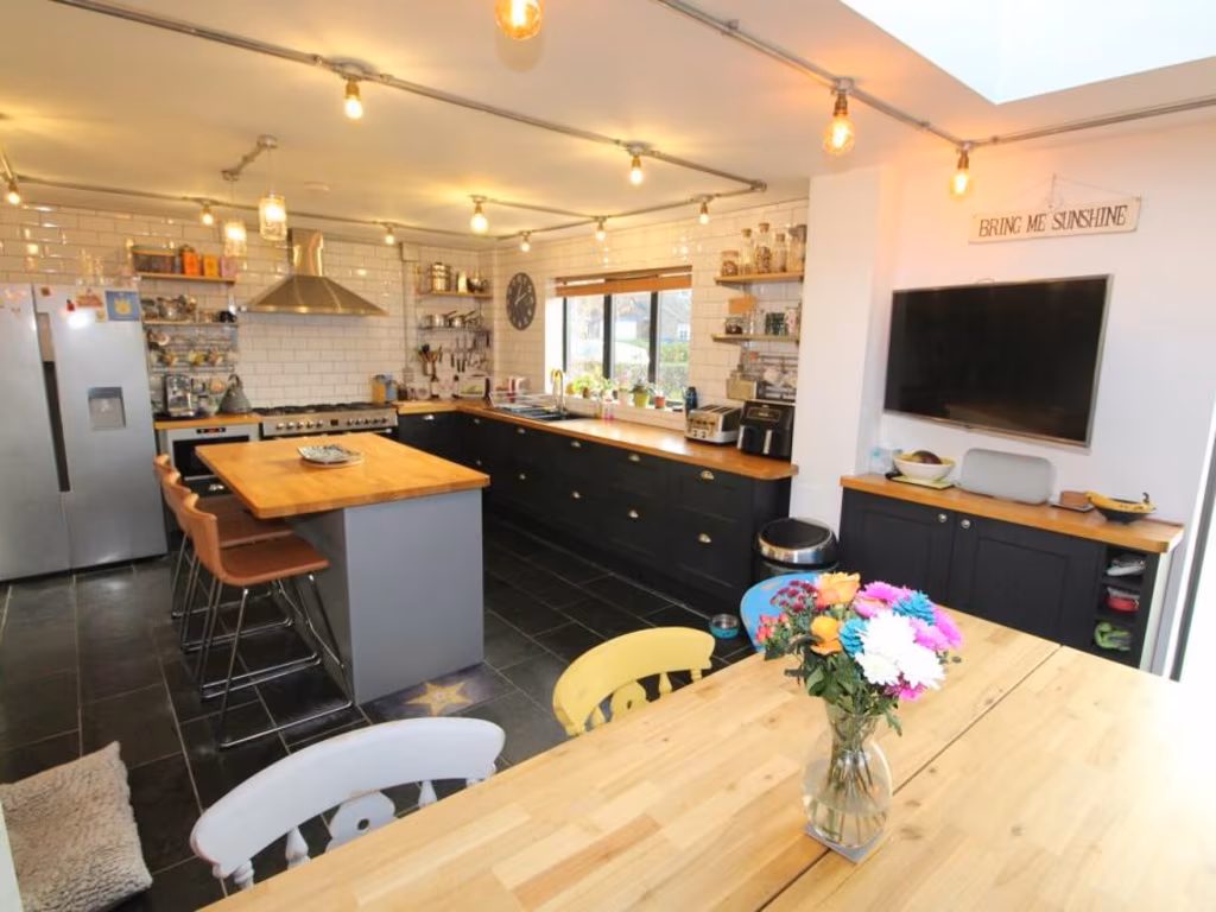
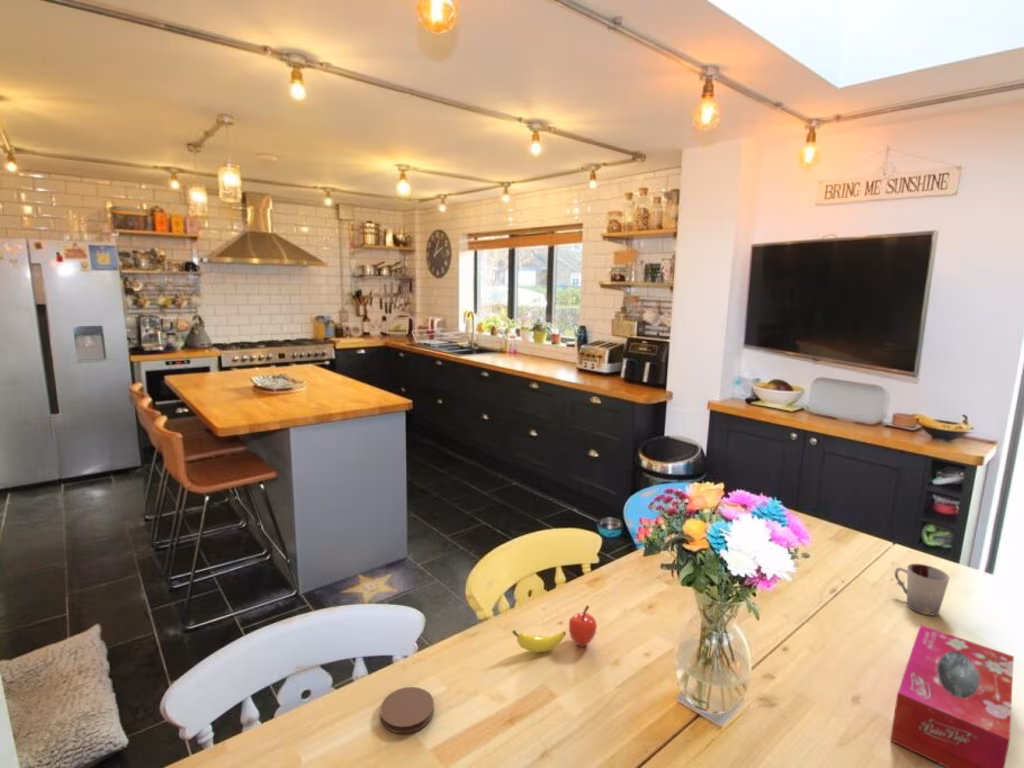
+ coaster [379,686,435,734]
+ fruit [511,604,598,653]
+ tissue box [889,624,1015,768]
+ cup [893,563,951,616]
